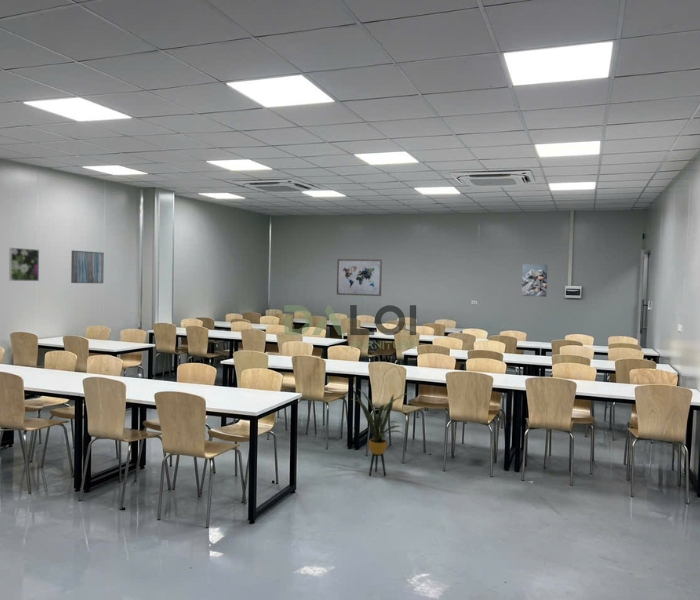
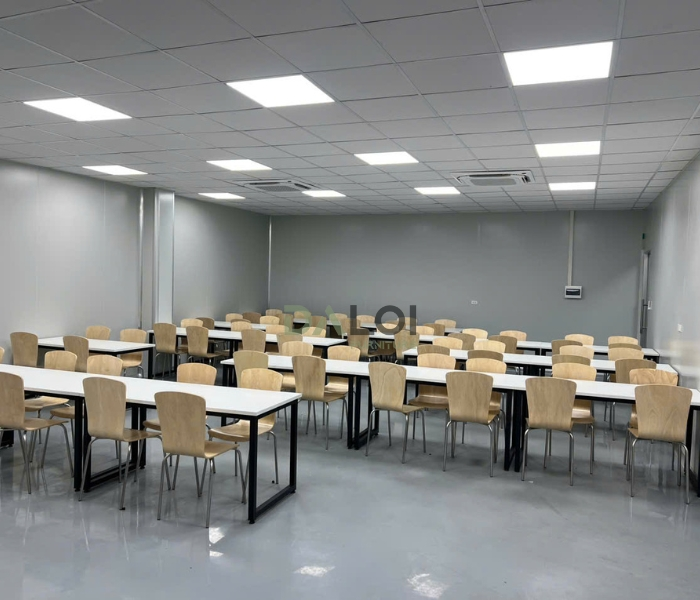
- wall art [70,250,105,284]
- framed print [8,247,40,282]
- wall art [336,258,383,297]
- house plant [351,388,412,477]
- wall art [521,263,548,298]
